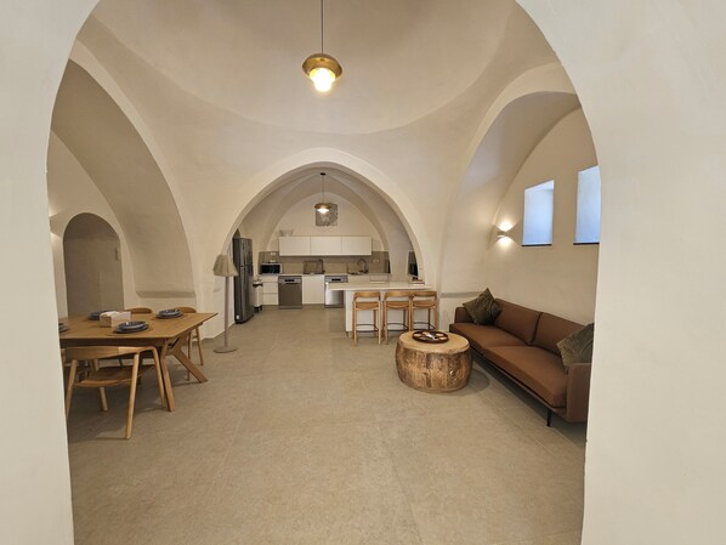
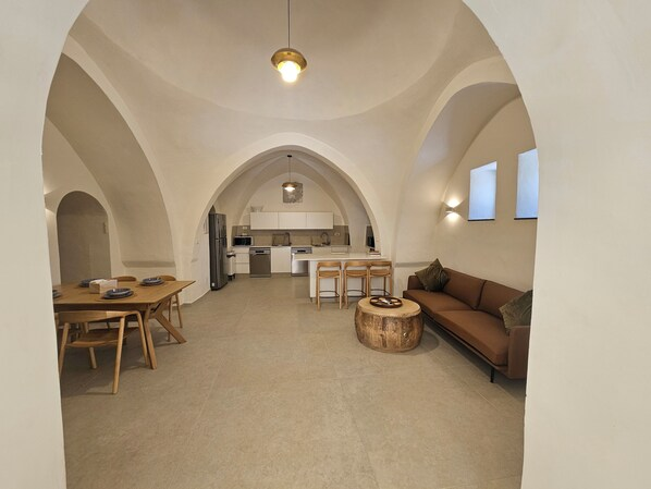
- floor lamp [211,252,239,353]
